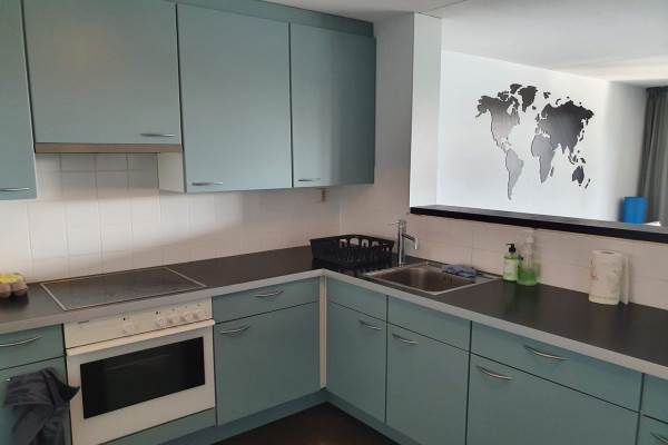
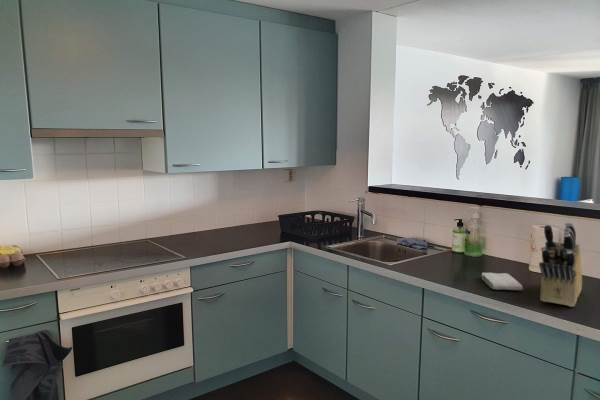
+ washcloth [480,272,524,291]
+ knife block [538,221,583,308]
